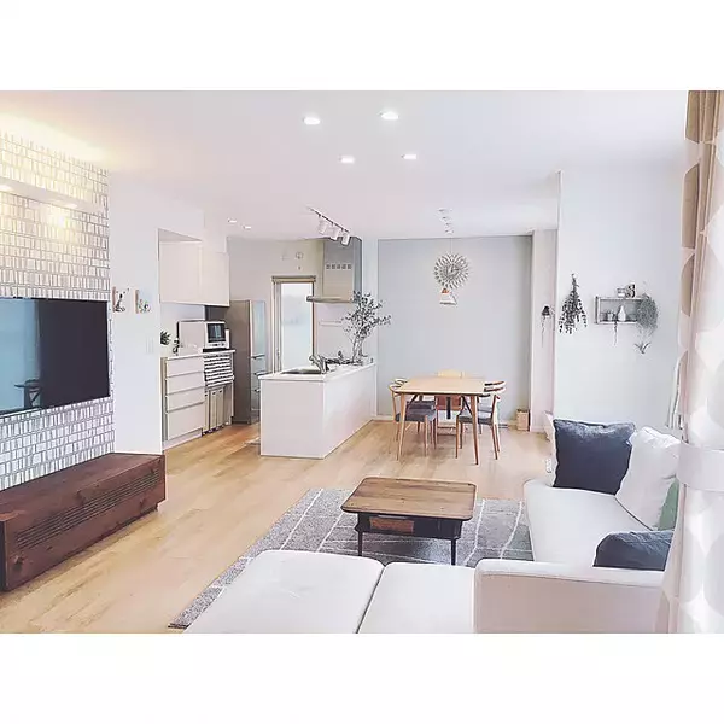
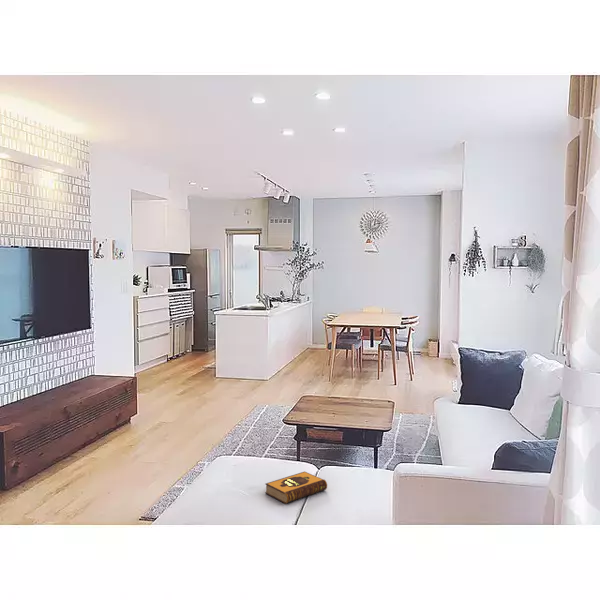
+ hardback book [264,470,328,504]
